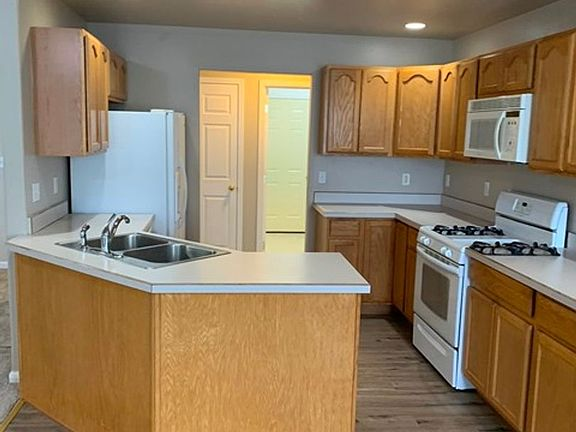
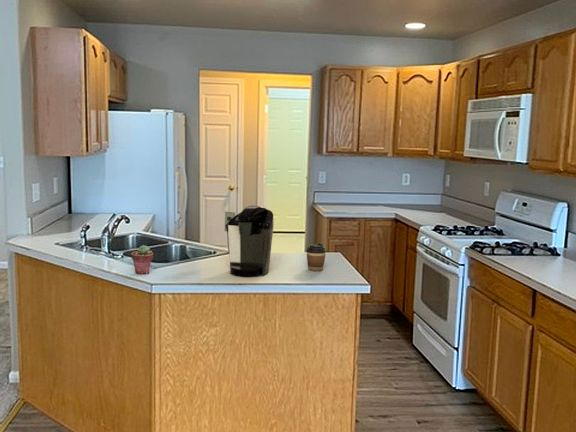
+ potted succulent [131,244,154,275]
+ coffee cup [305,242,327,272]
+ coffee maker [224,205,275,277]
